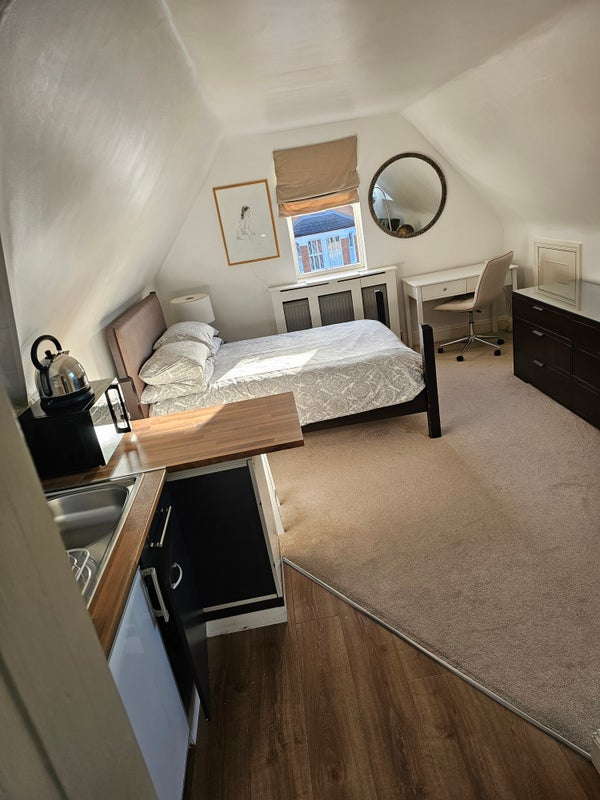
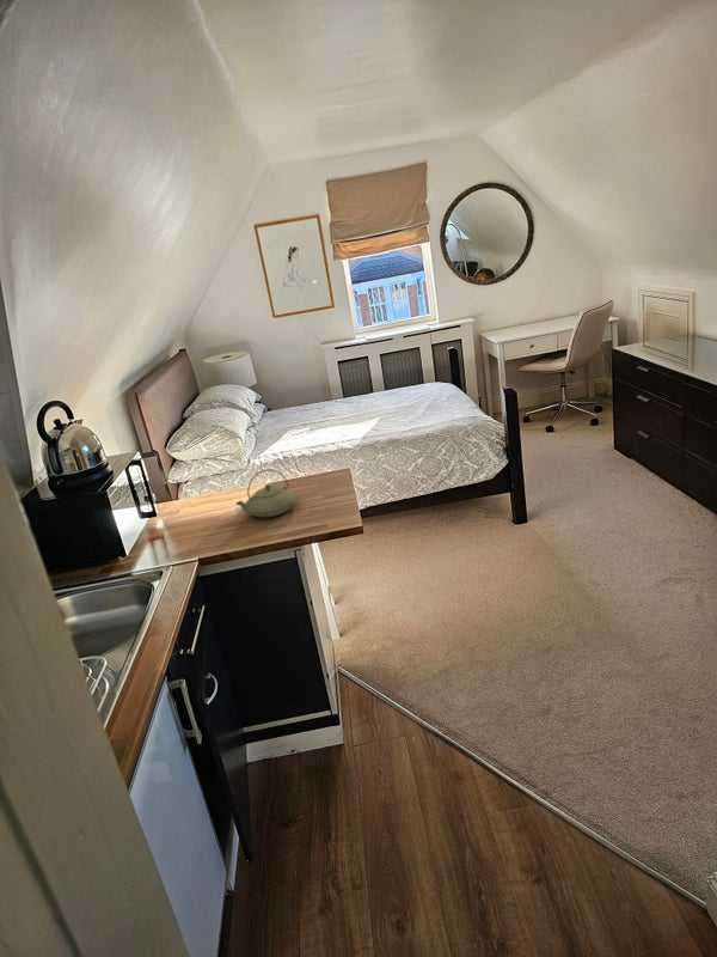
+ teapot [235,468,299,519]
